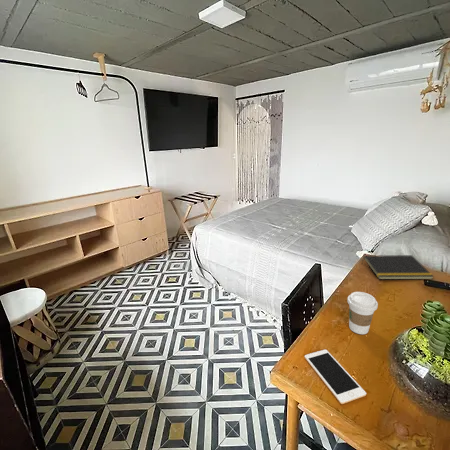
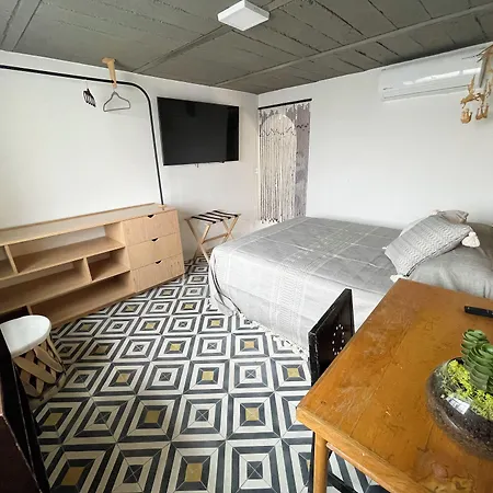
- notepad [361,254,435,280]
- coffee cup [346,291,379,335]
- cell phone [304,349,367,405]
